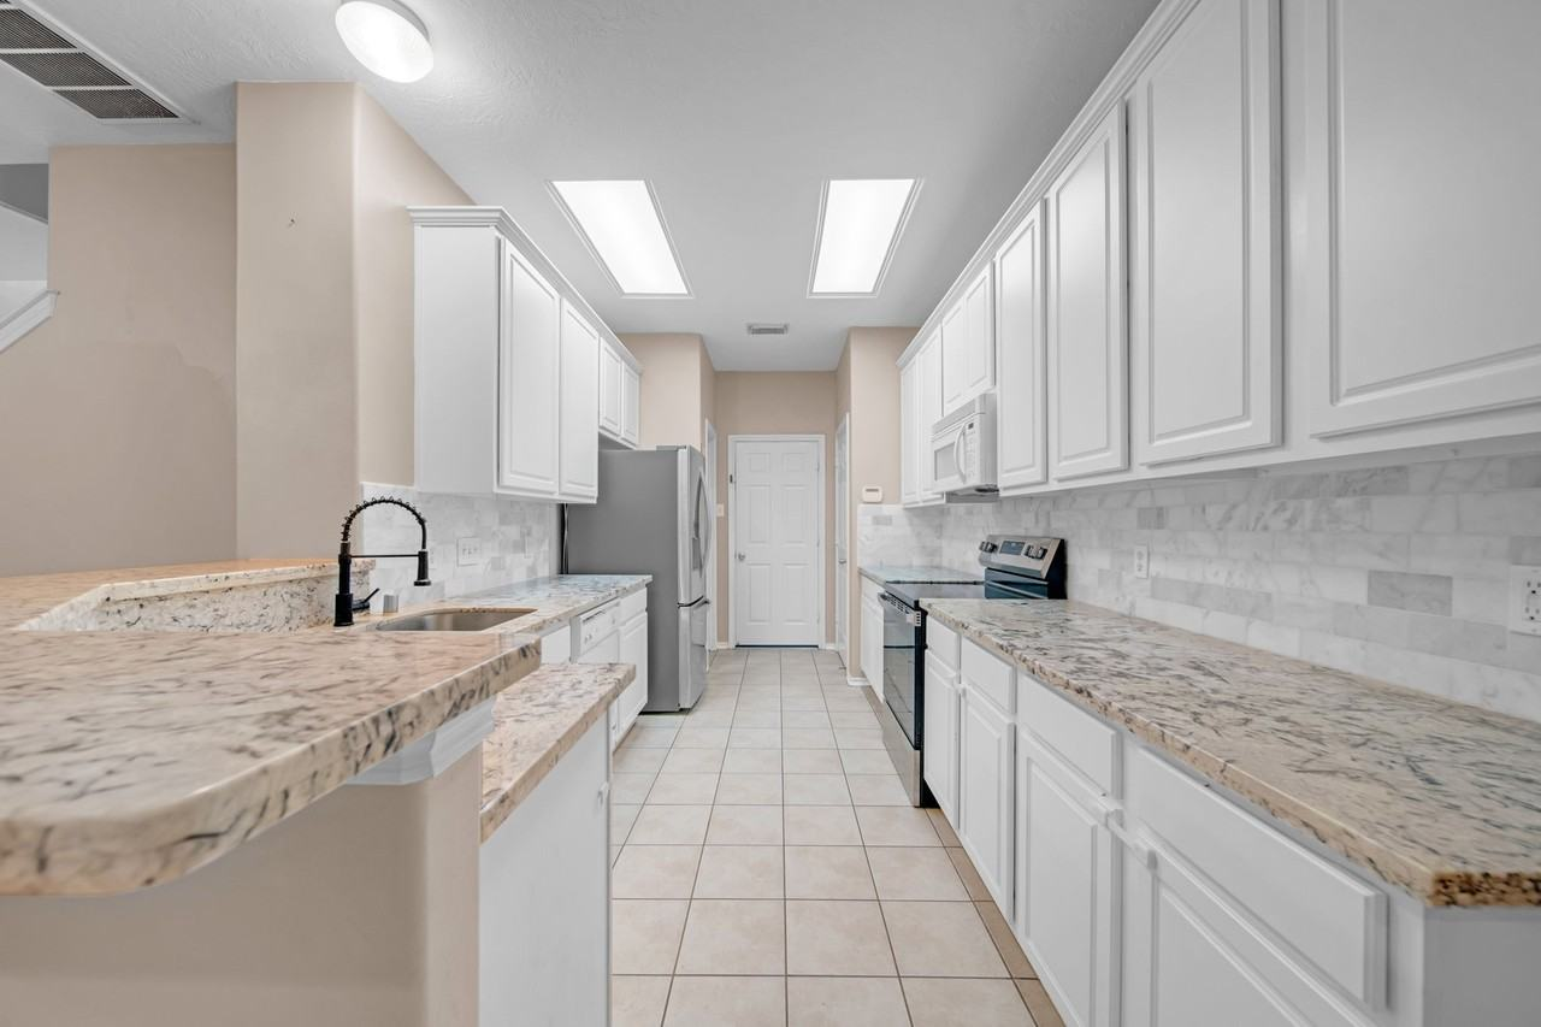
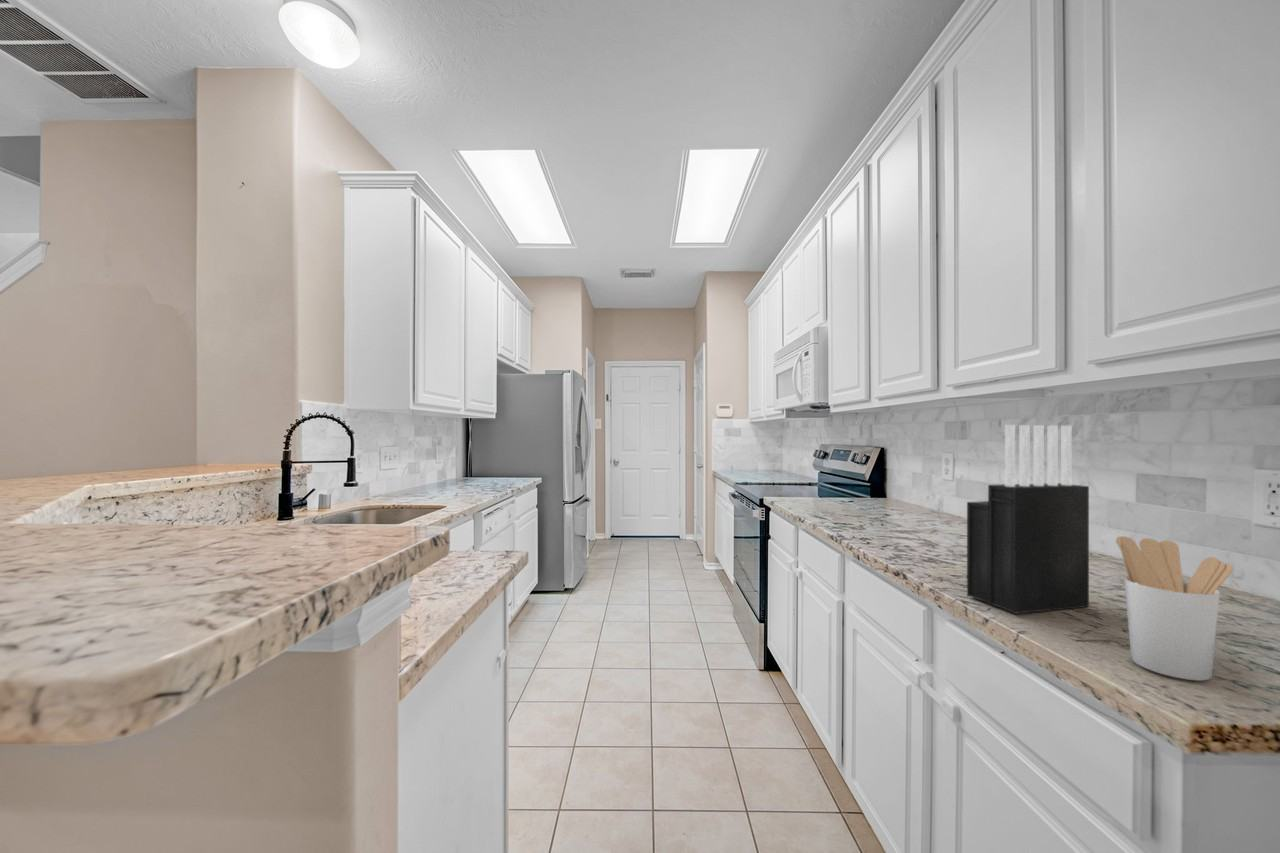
+ utensil holder [1115,535,1234,682]
+ knife block [966,424,1090,615]
